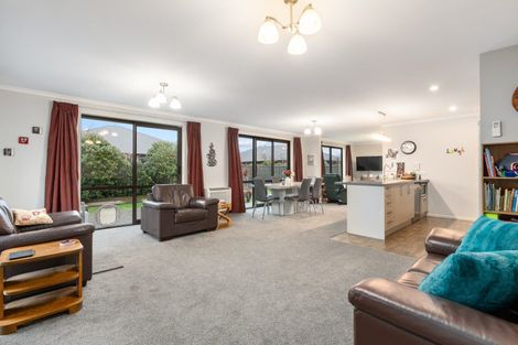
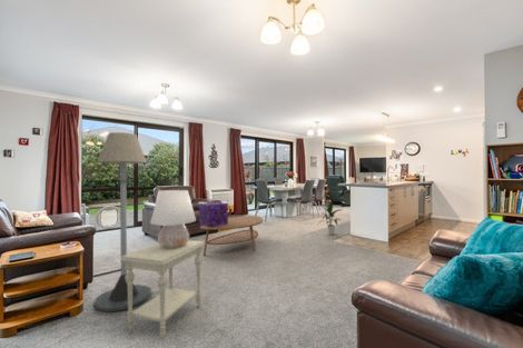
+ decorative cube [198,201,229,227]
+ table lamp [149,189,197,248]
+ side table [119,239,205,341]
+ coffee table [199,215,264,256]
+ floor lamp [93,131,152,312]
+ indoor plant [317,201,343,236]
